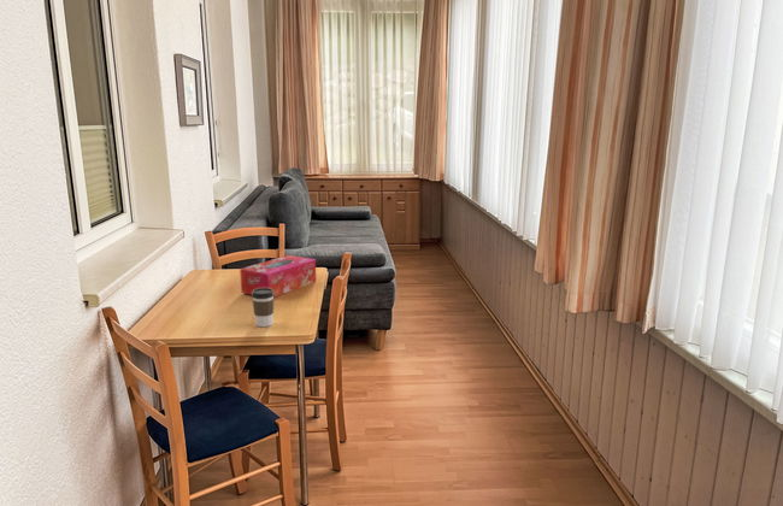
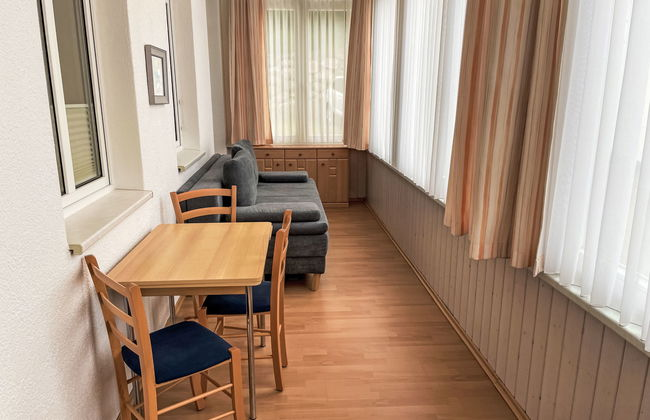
- coffee cup [251,288,275,328]
- tissue box [239,254,317,299]
